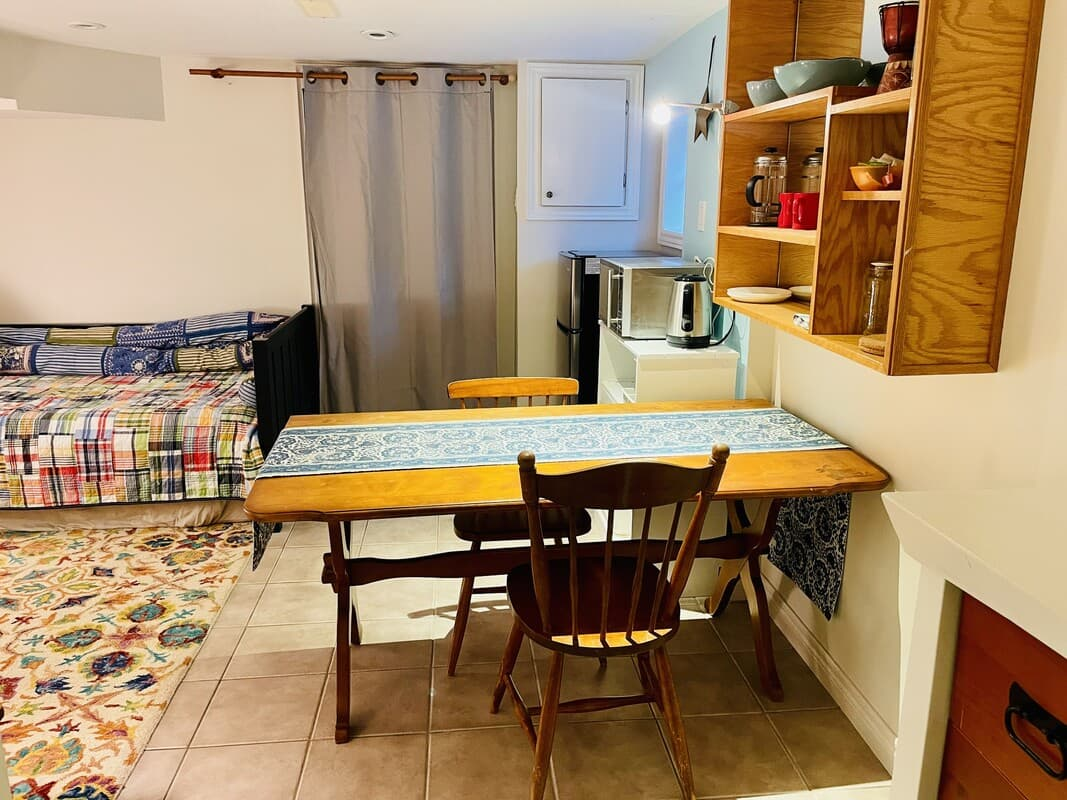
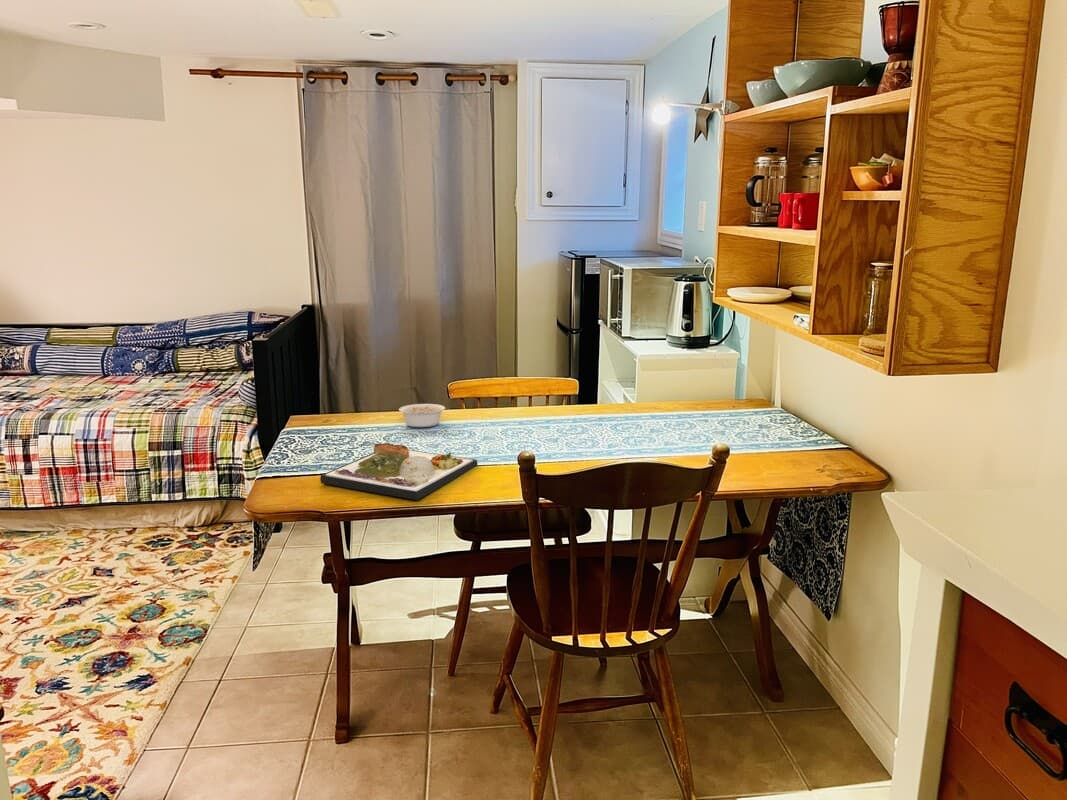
+ dinner plate [319,442,478,501]
+ legume [398,403,449,428]
